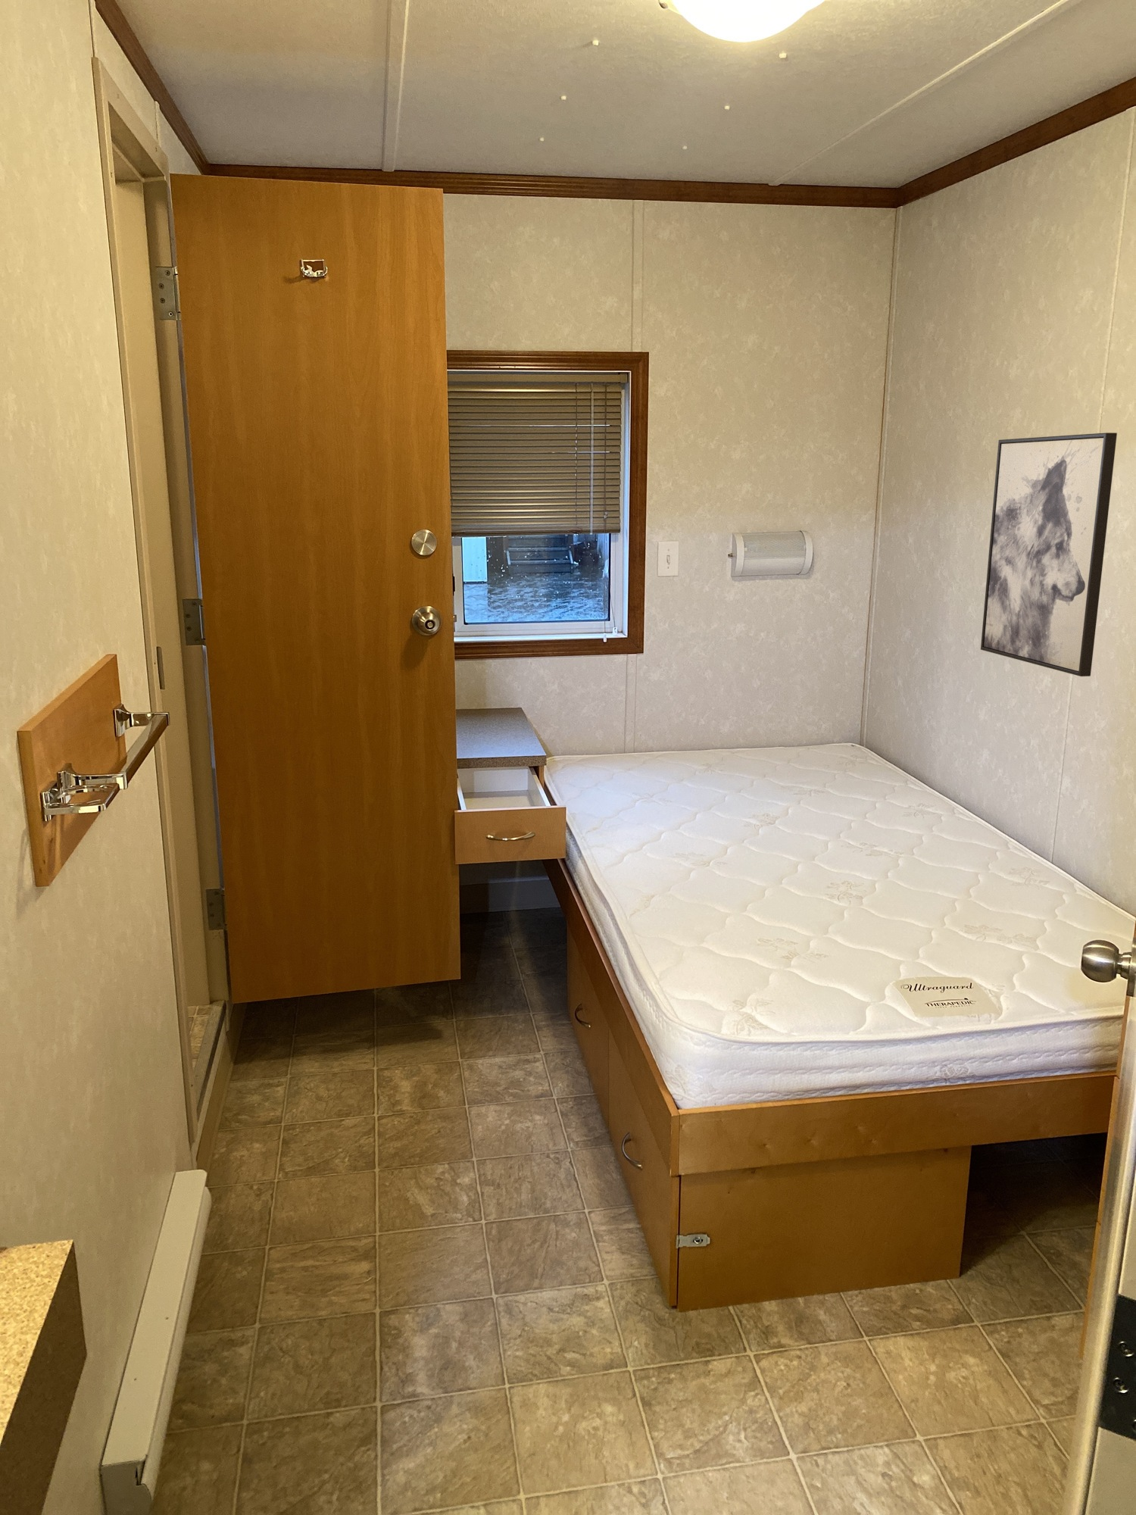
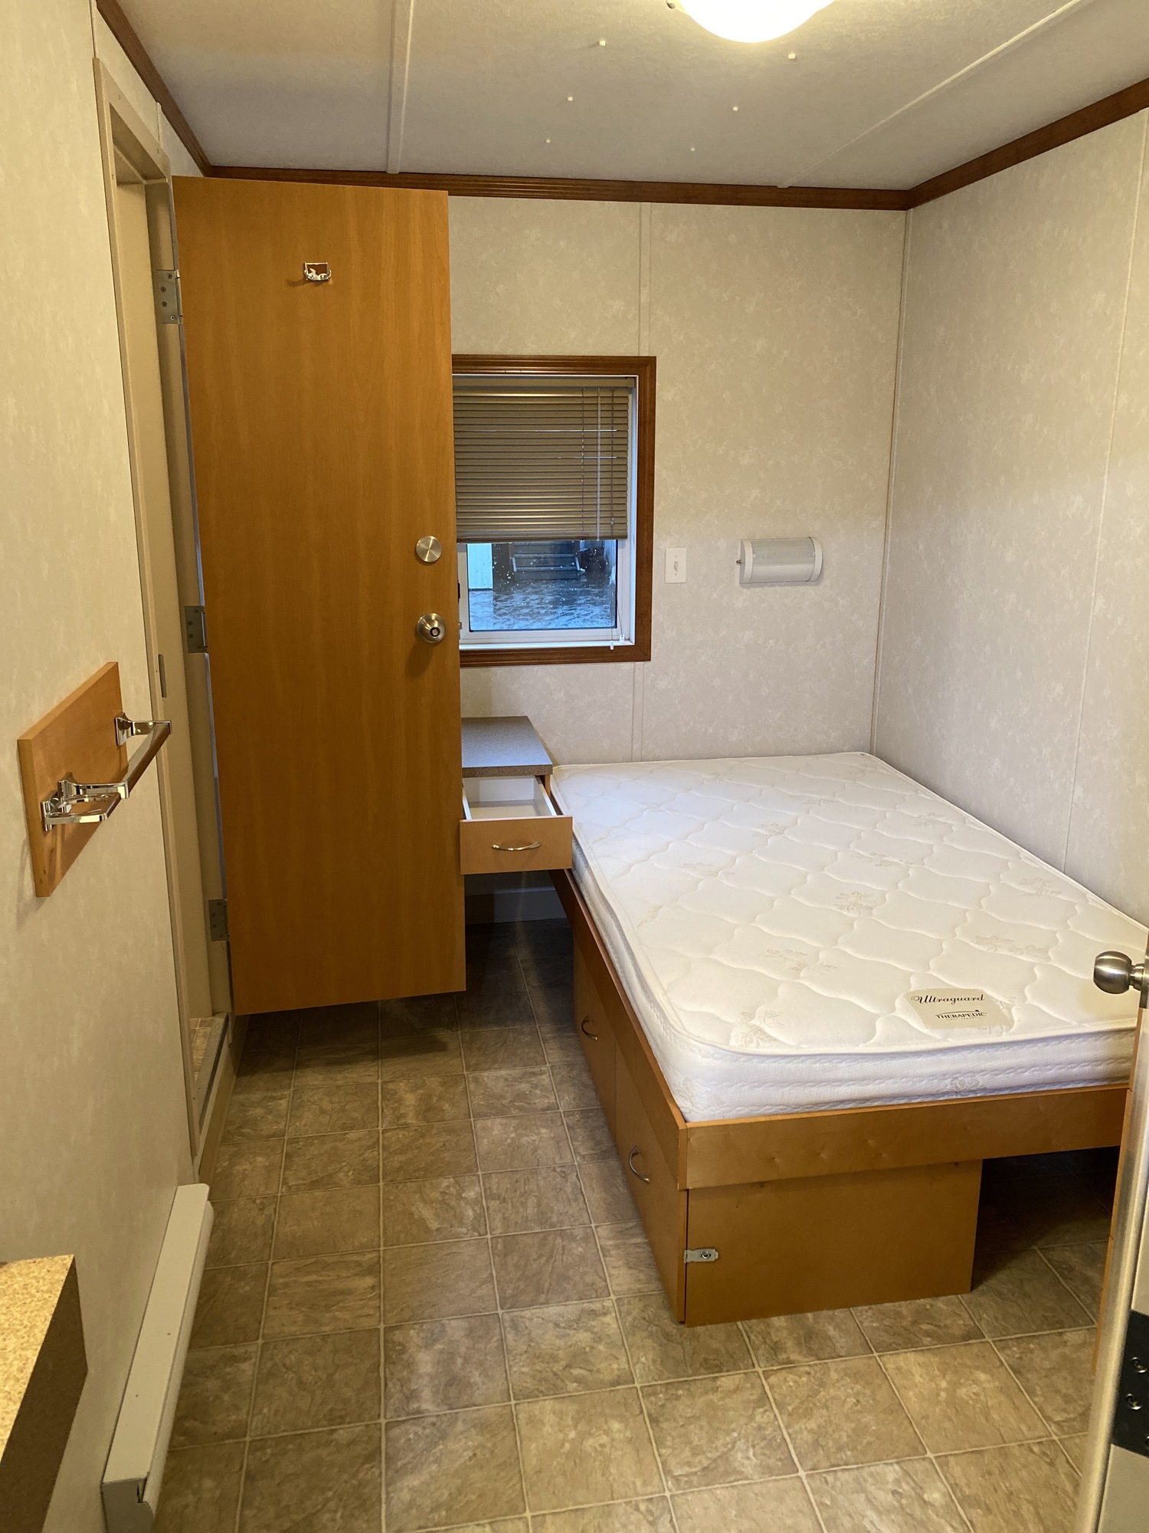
- wall art [980,432,1118,678]
